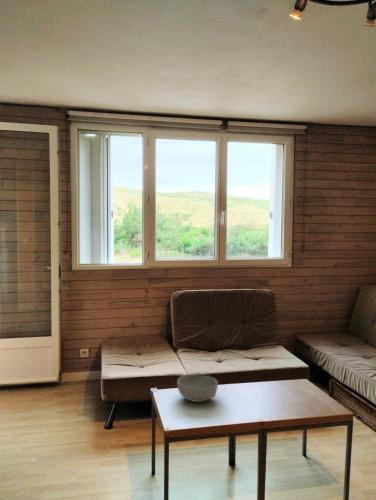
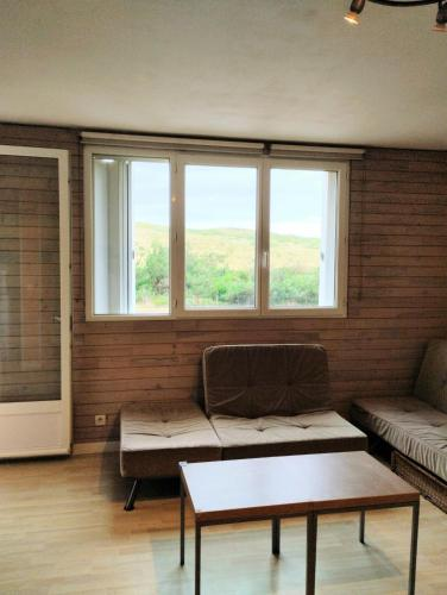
- bowl [176,373,219,403]
